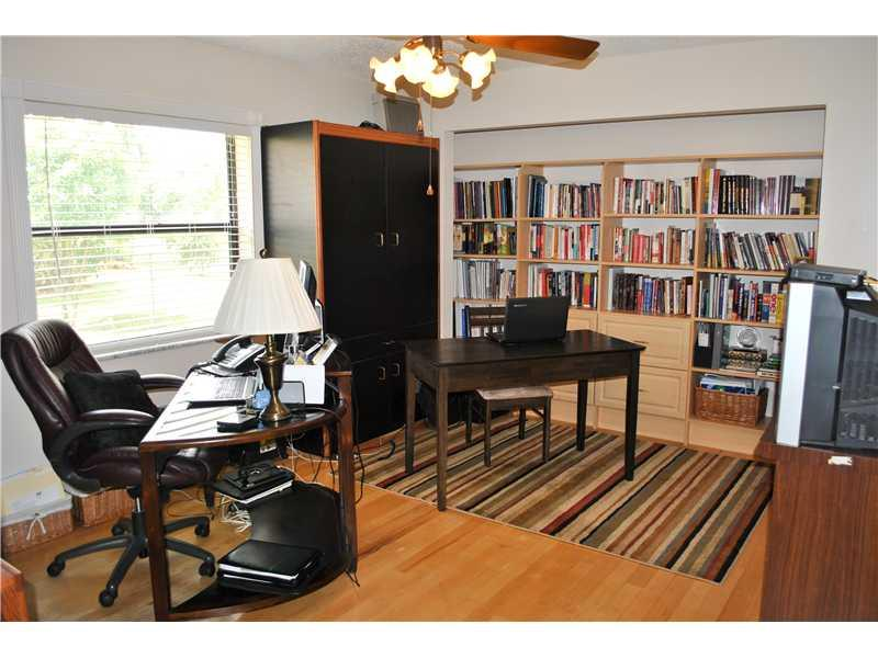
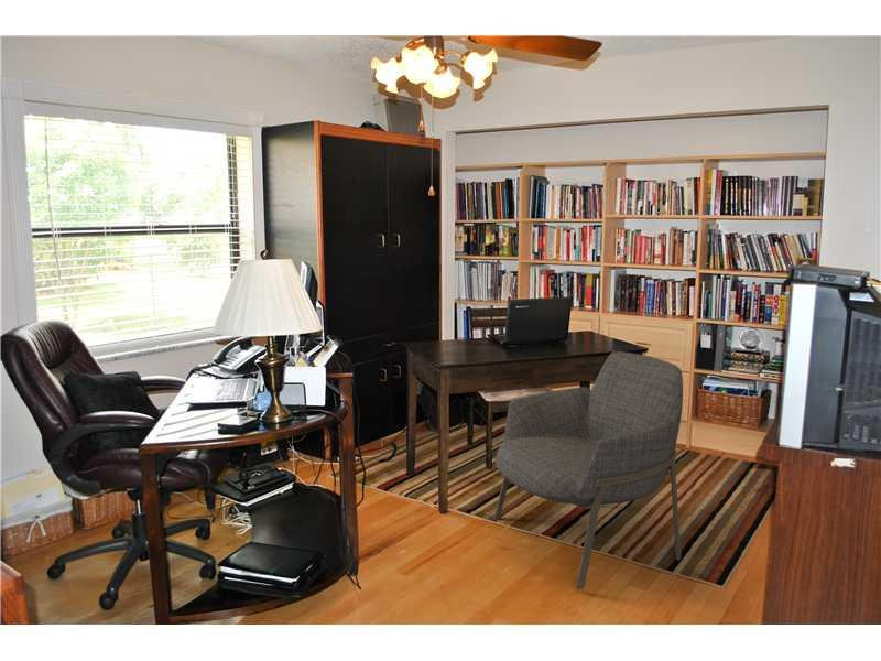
+ armchair [492,350,684,589]
